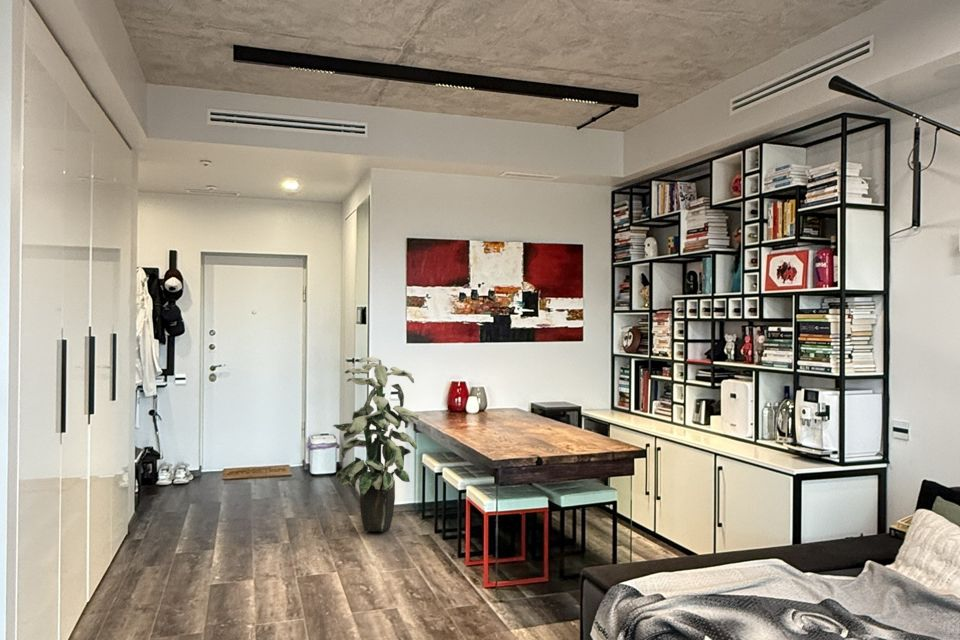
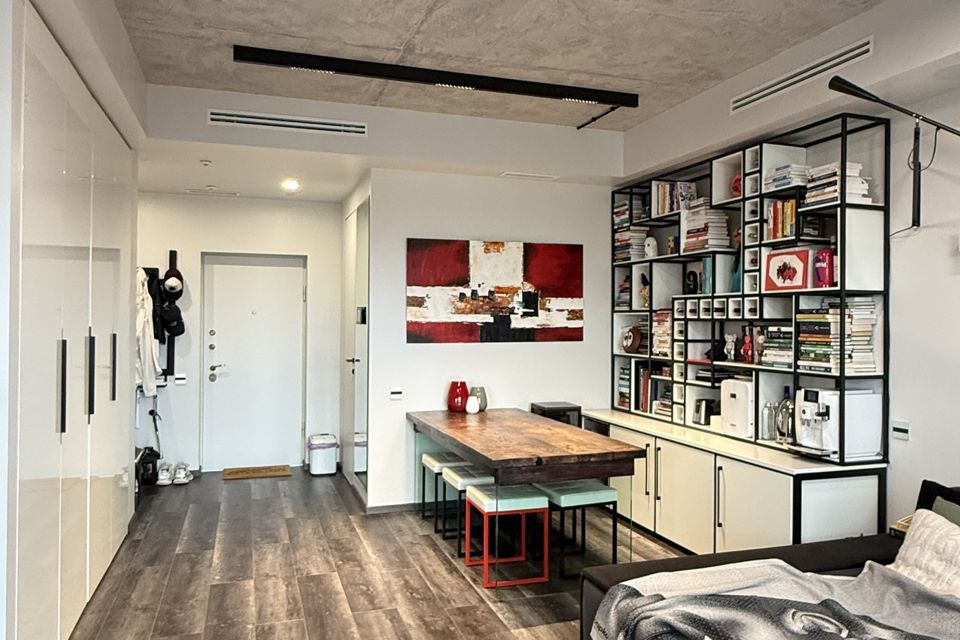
- indoor plant [332,356,420,532]
